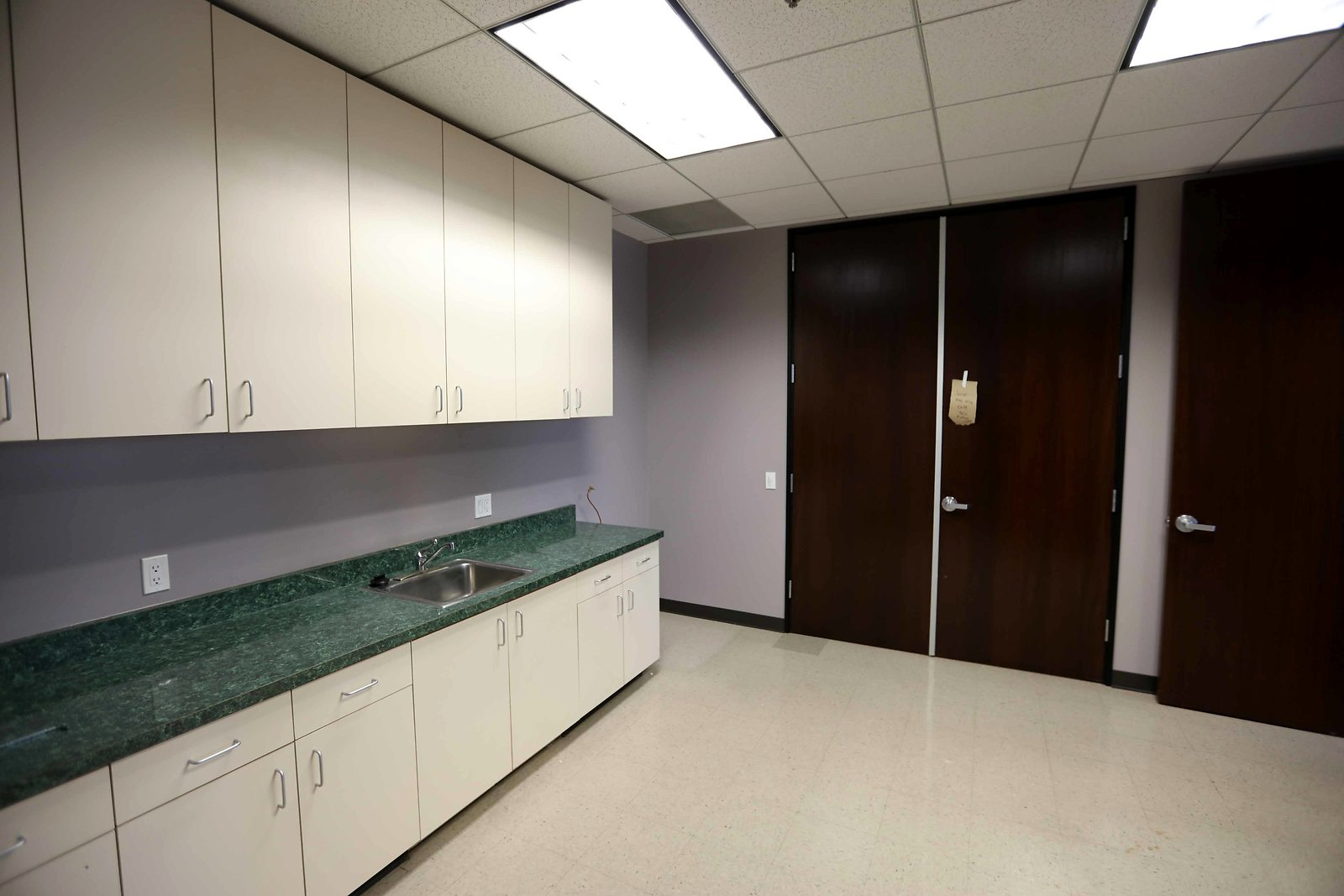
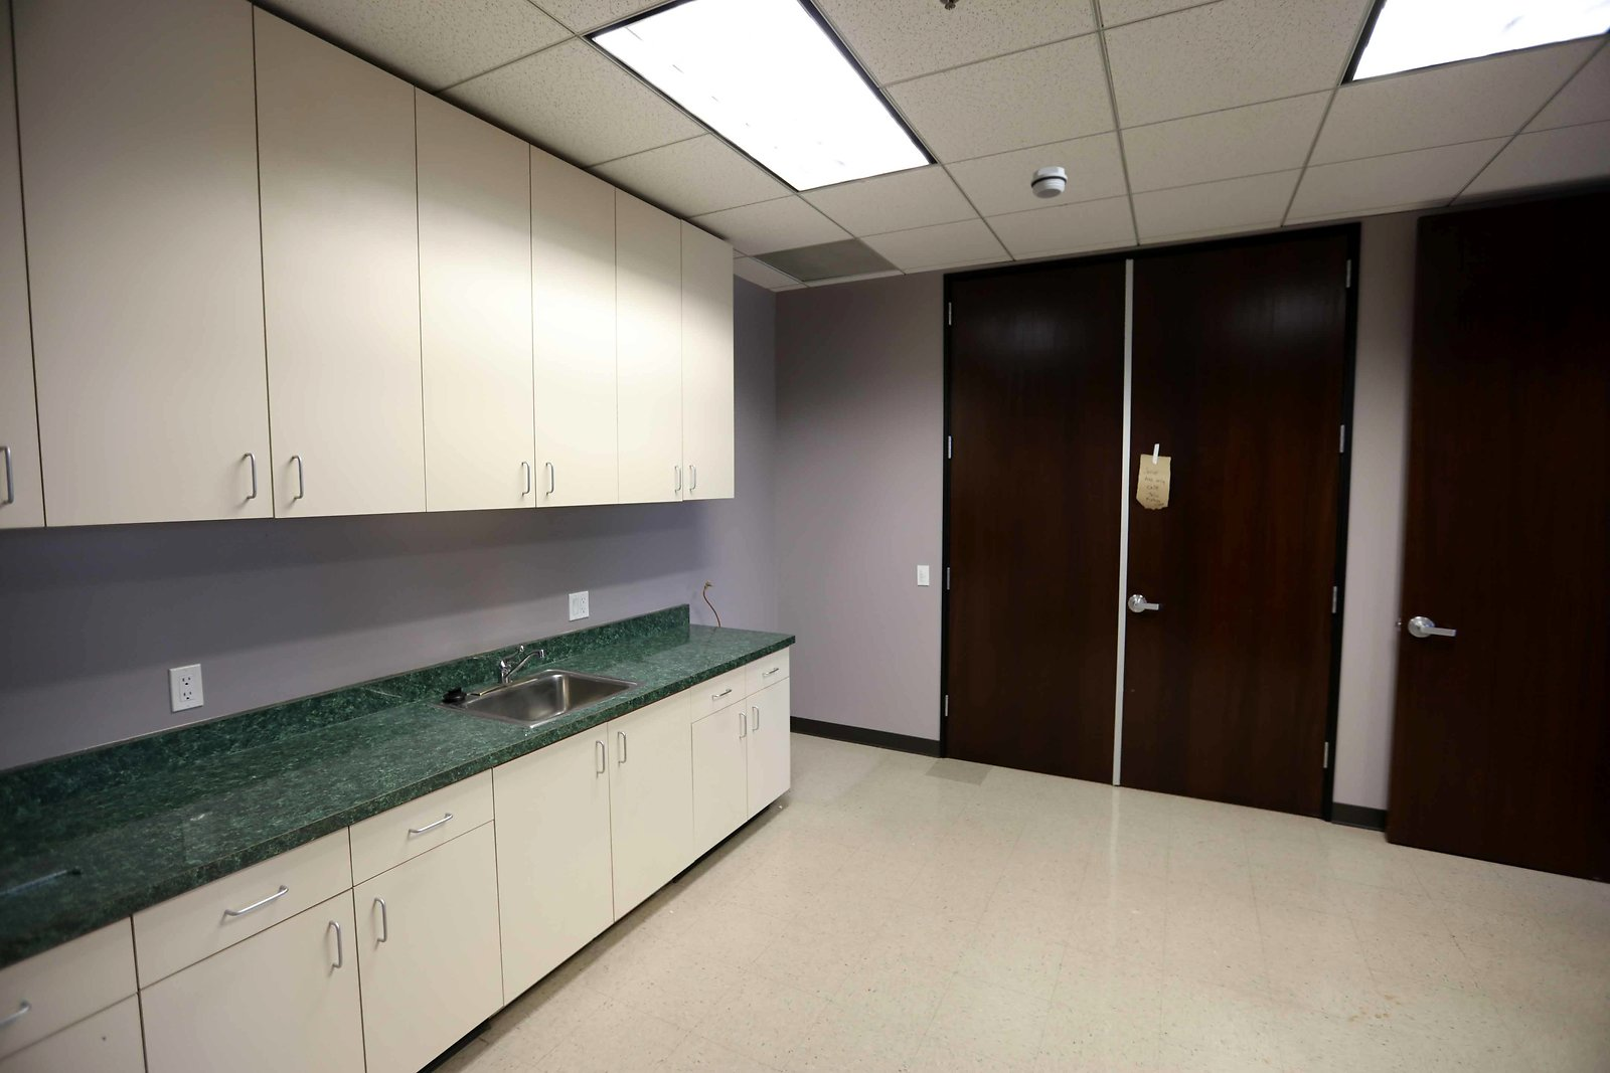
+ smoke detector [1029,166,1067,200]
